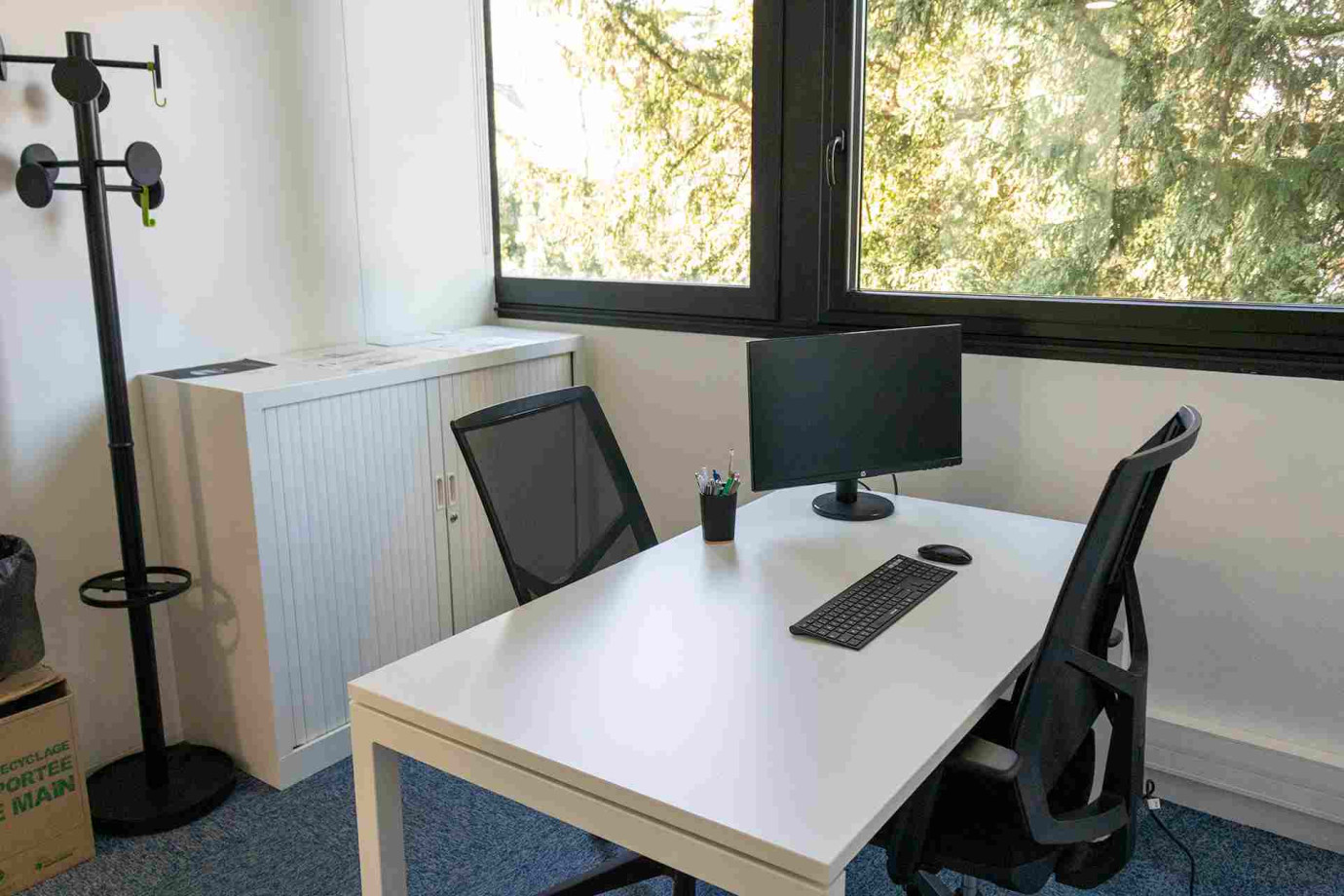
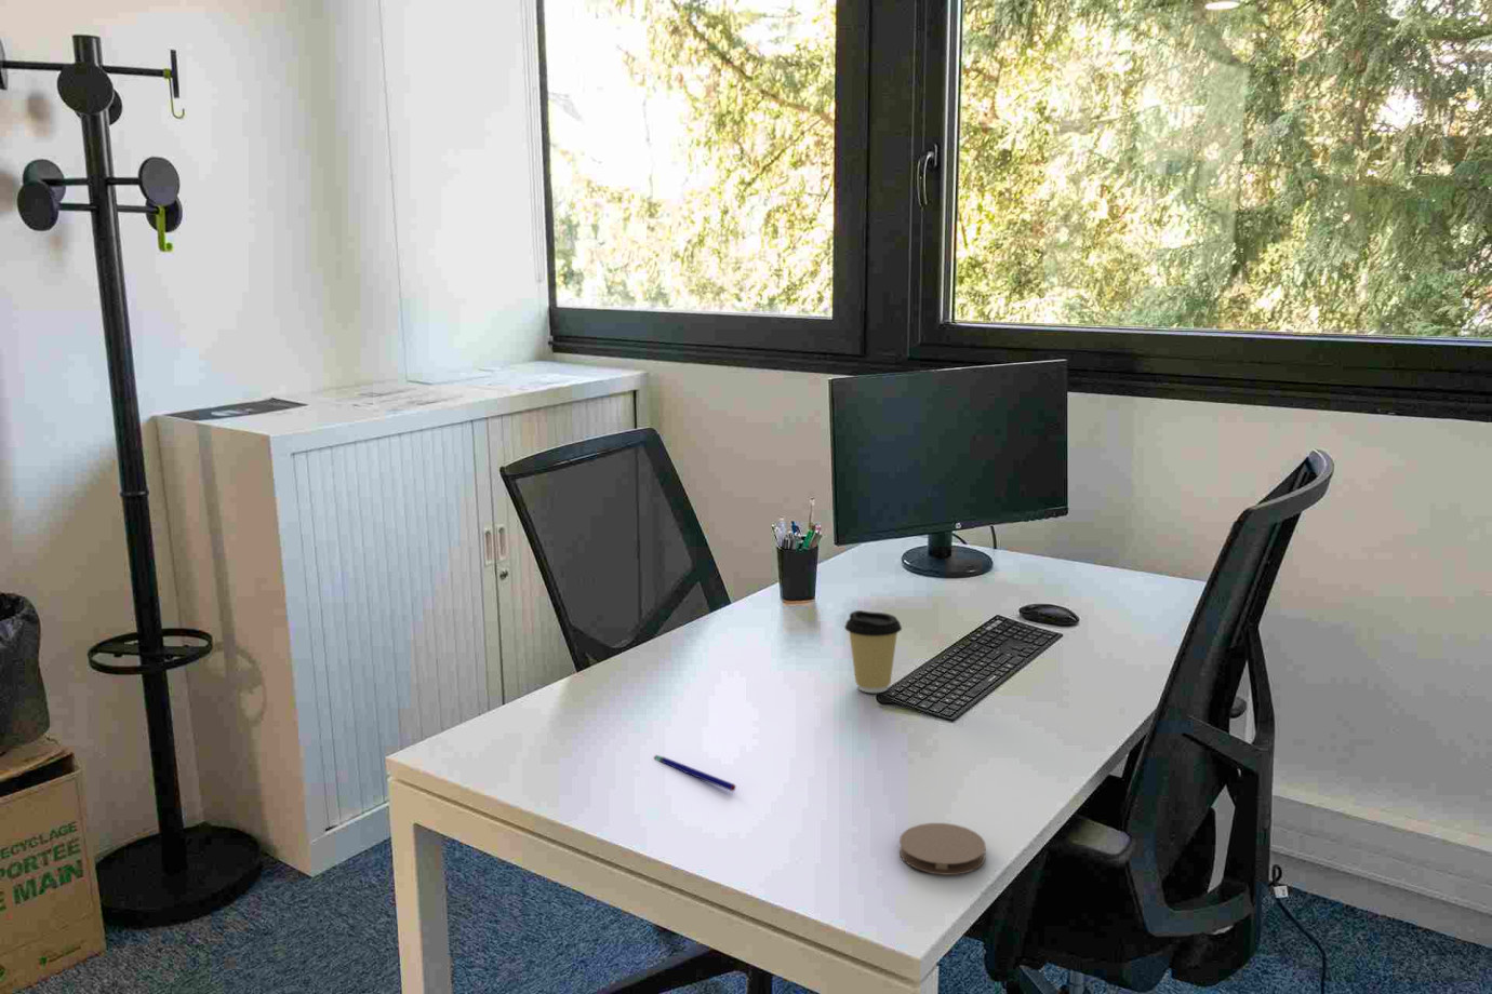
+ pen [653,754,737,792]
+ coffee cup [844,609,903,693]
+ coaster [898,822,987,876]
